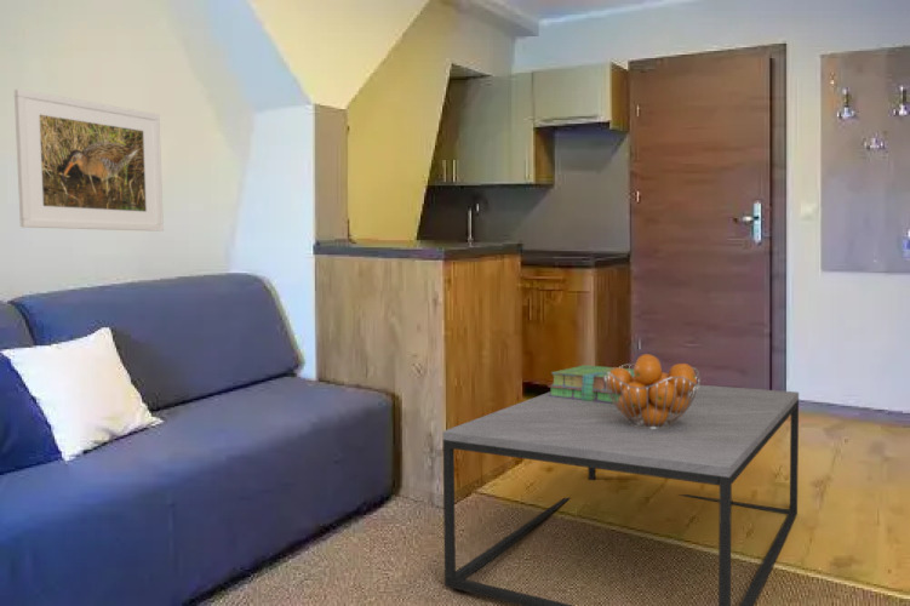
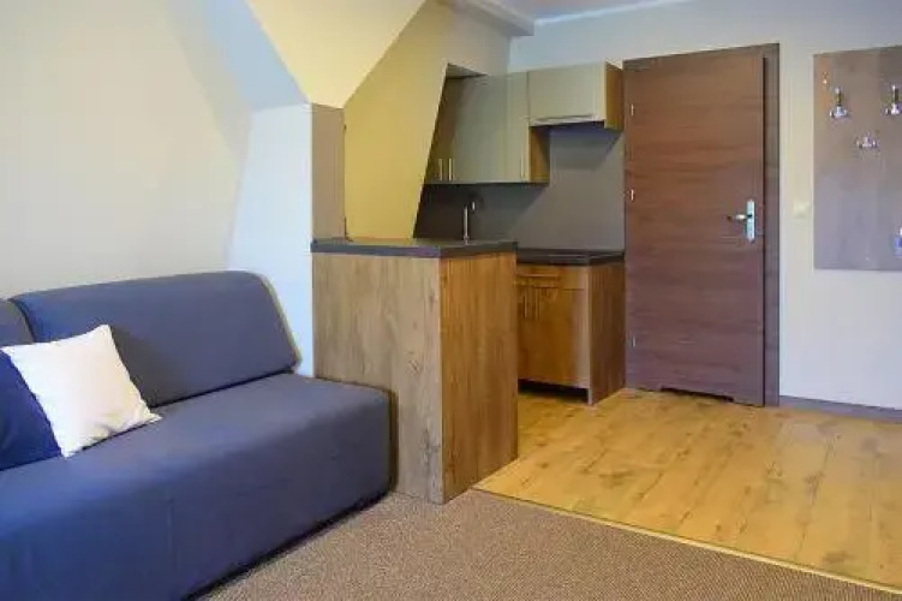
- fruit basket [603,353,702,429]
- coffee table [441,384,800,606]
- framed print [13,87,165,233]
- stack of books [546,364,635,404]
